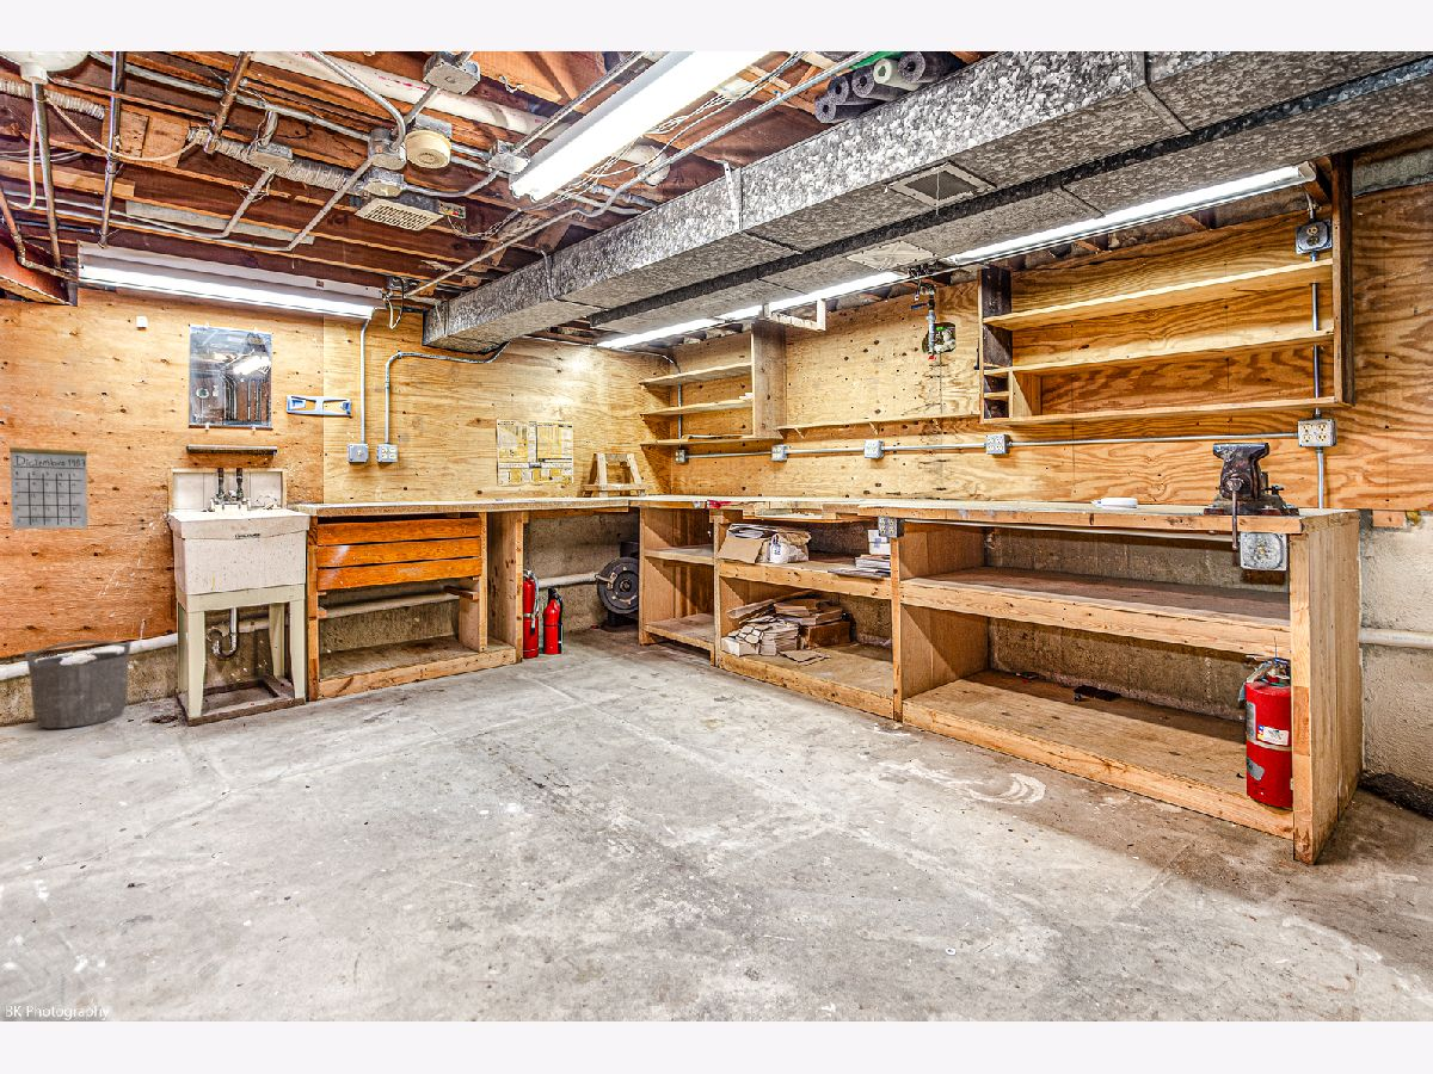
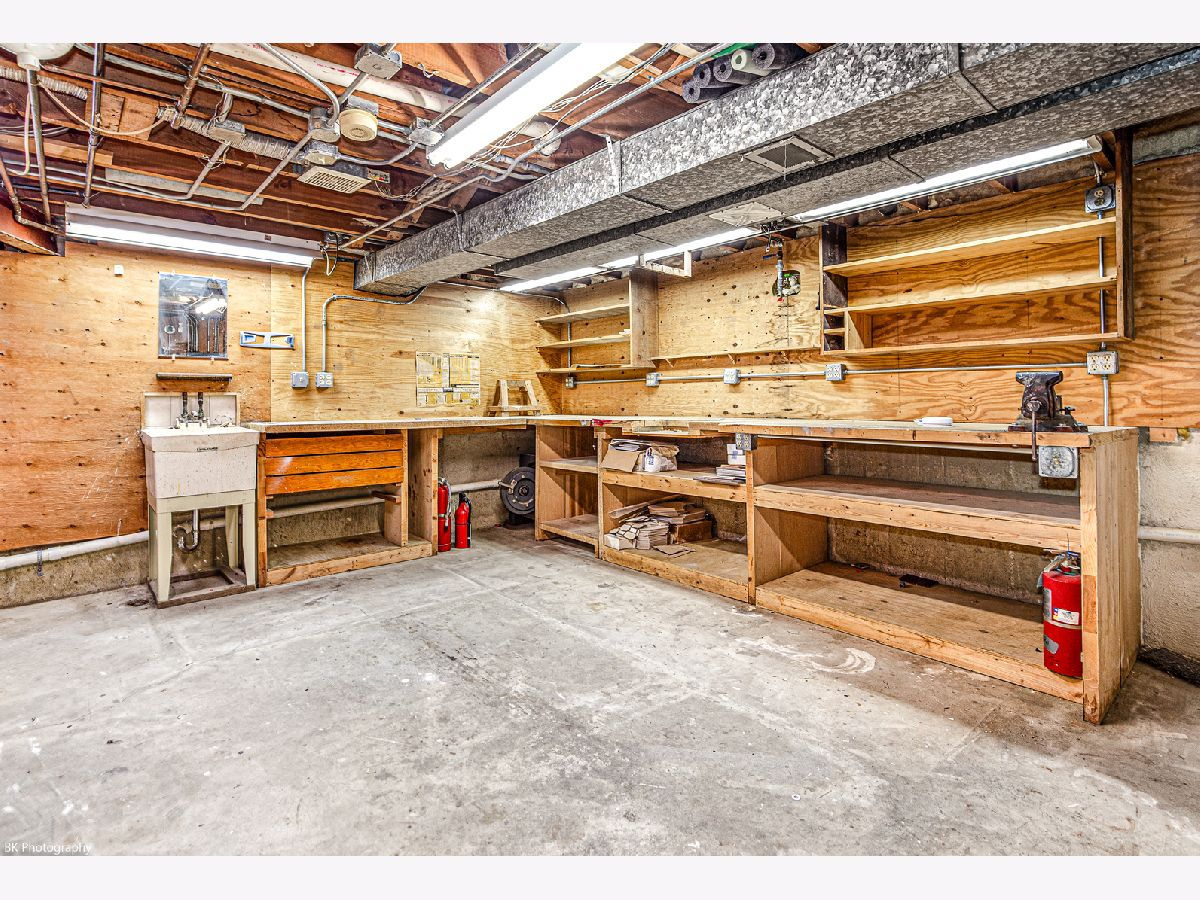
- calendar [8,430,90,530]
- bucket [23,638,133,729]
